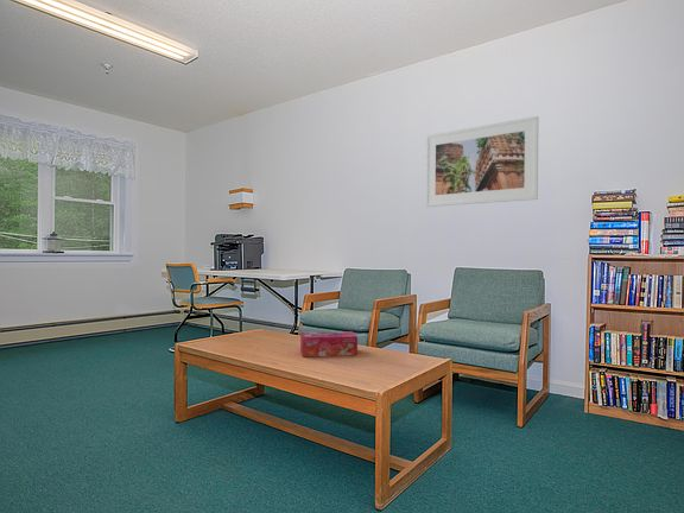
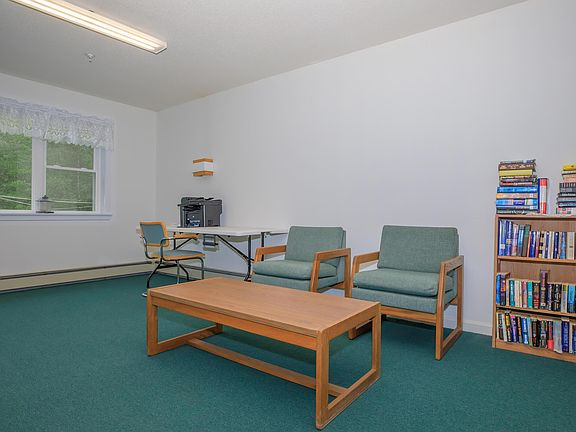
- tissue box [299,330,359,357]
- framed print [424,115,539,208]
